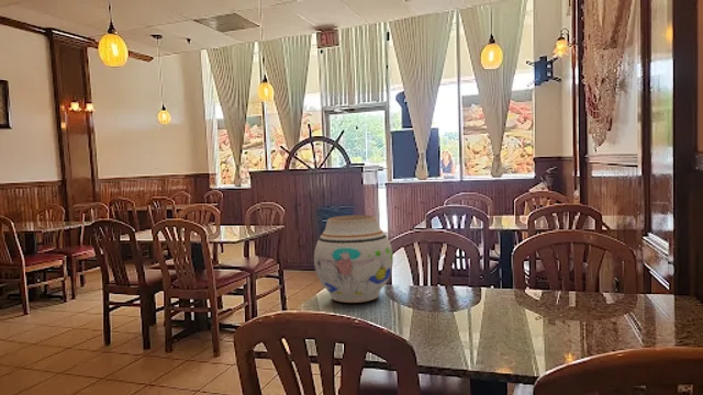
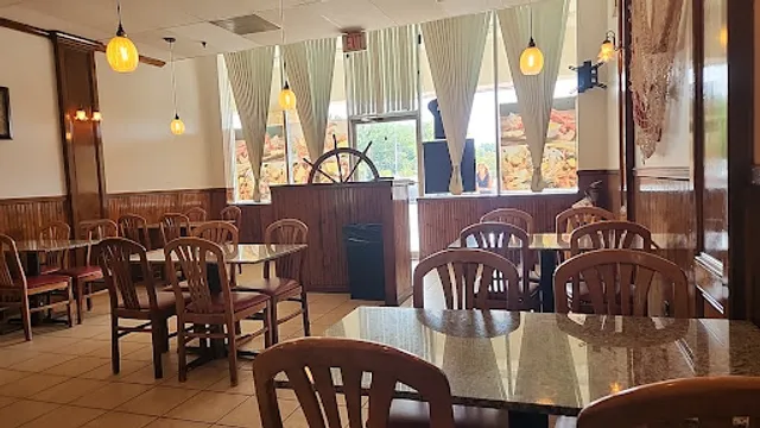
- vase [313,214,394,304]
